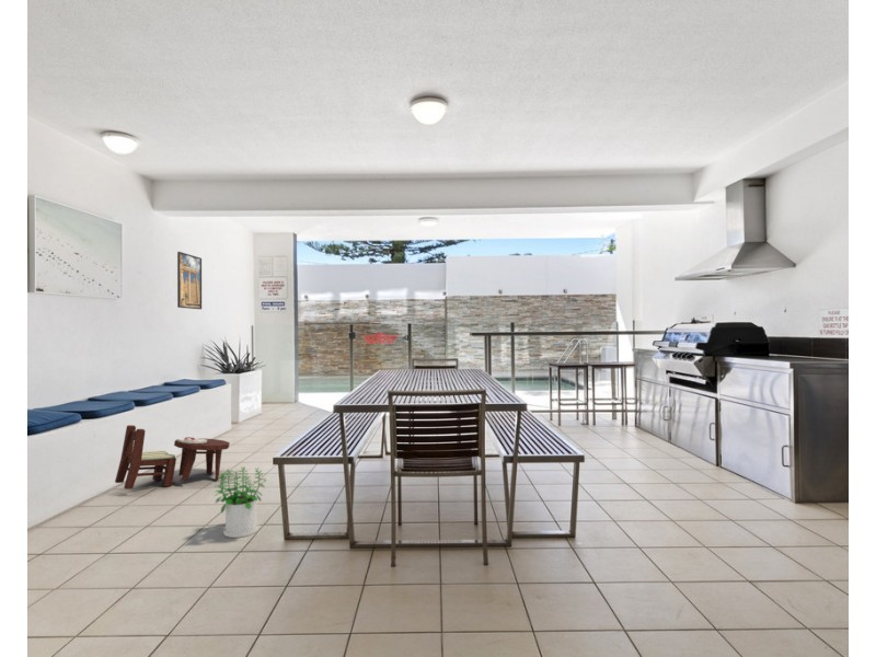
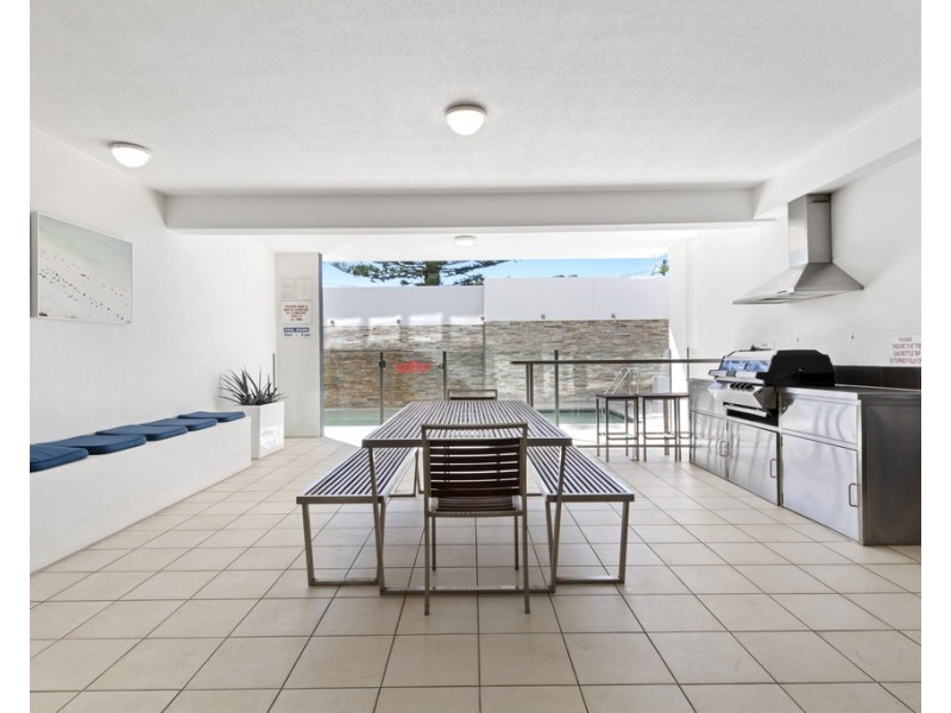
- potted plant [212,465,267,539]
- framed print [176,251,203,310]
- dining set [114,424,231,491]
